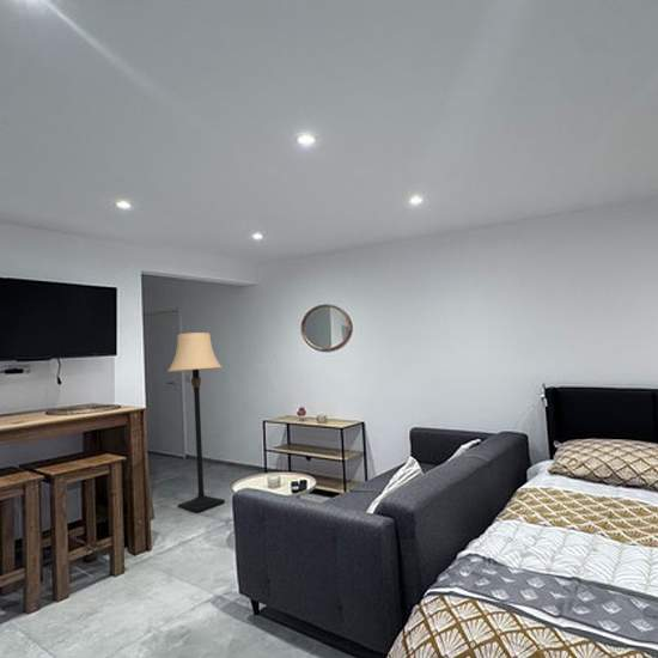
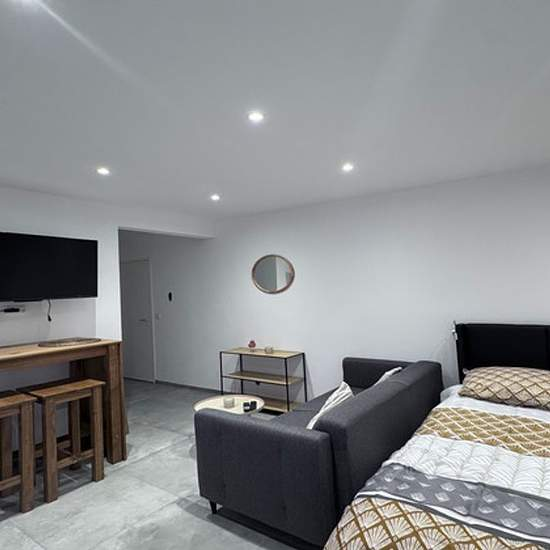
- lamp [166,331,226,513]
